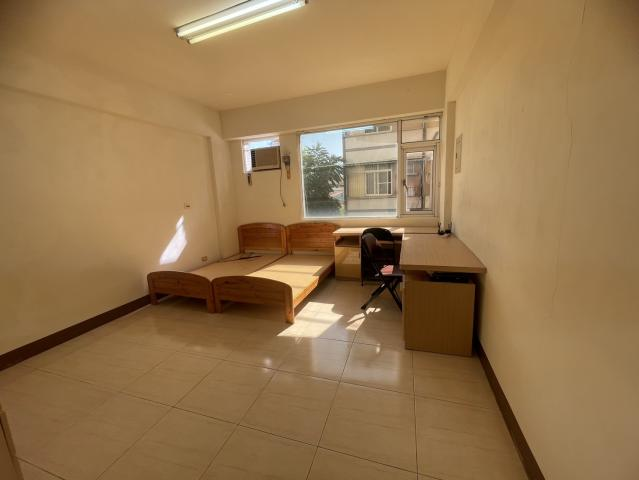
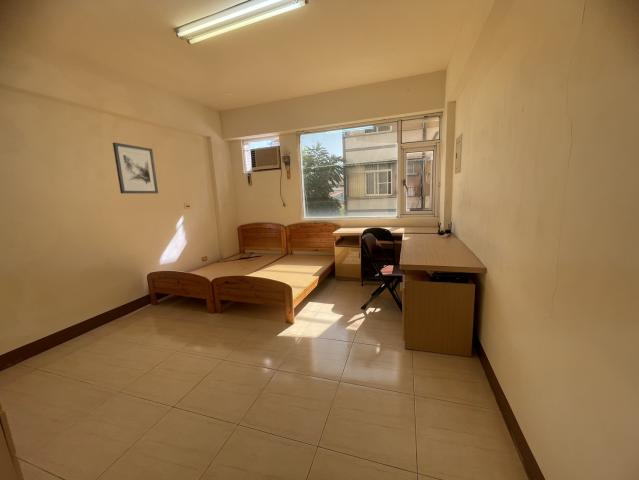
+ wall art [112,142,159,194]
